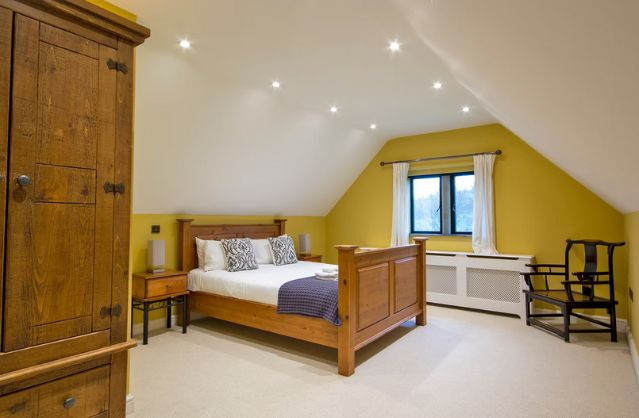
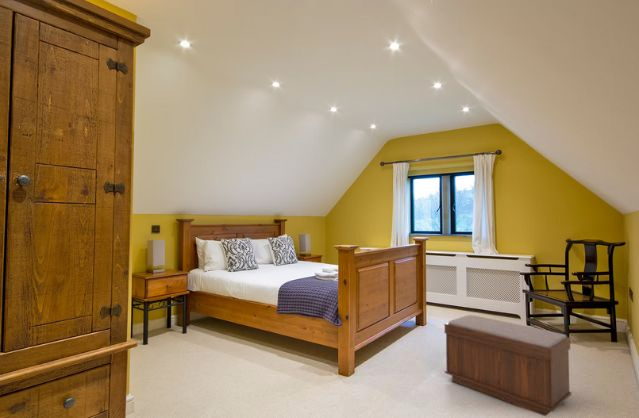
+ bench [444,314,572,417]
